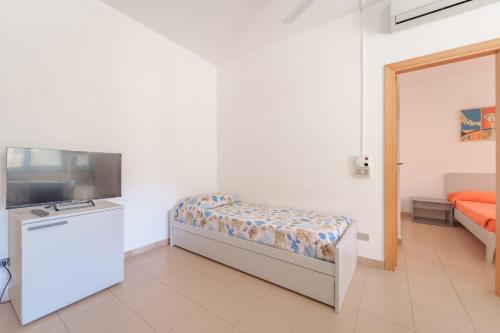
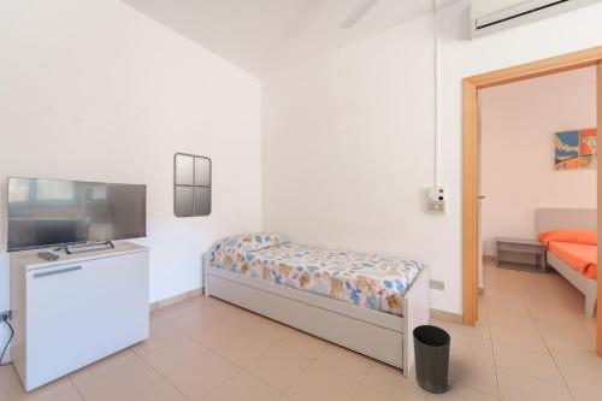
+ home mirror [172,152,213,219]
+ waste basket [412,324,452,395]
